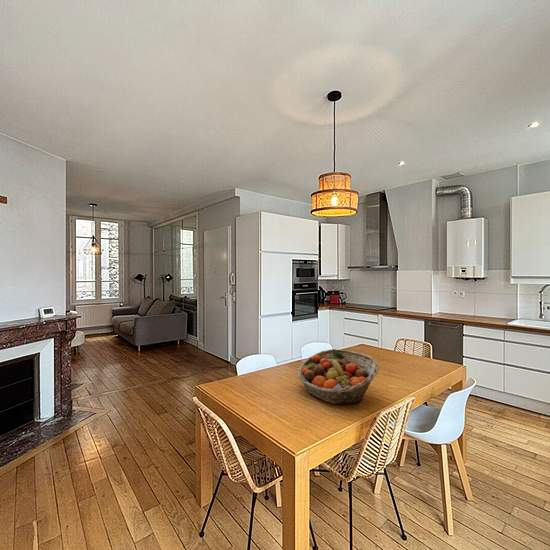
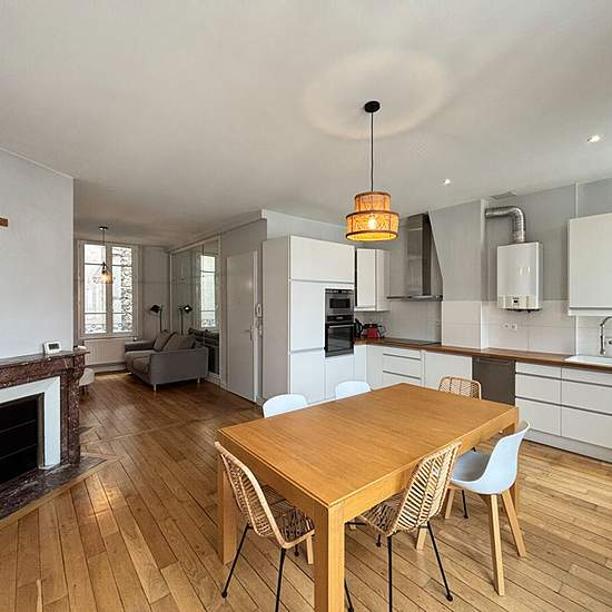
- fruit basket [297,348,380,405]
